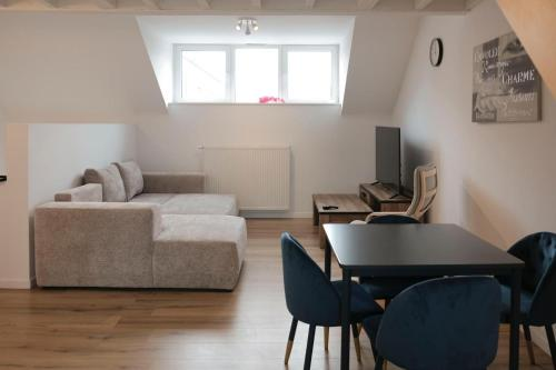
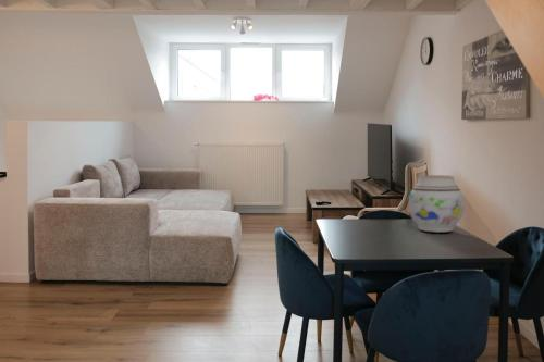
+ vase [407,174,466,234]
